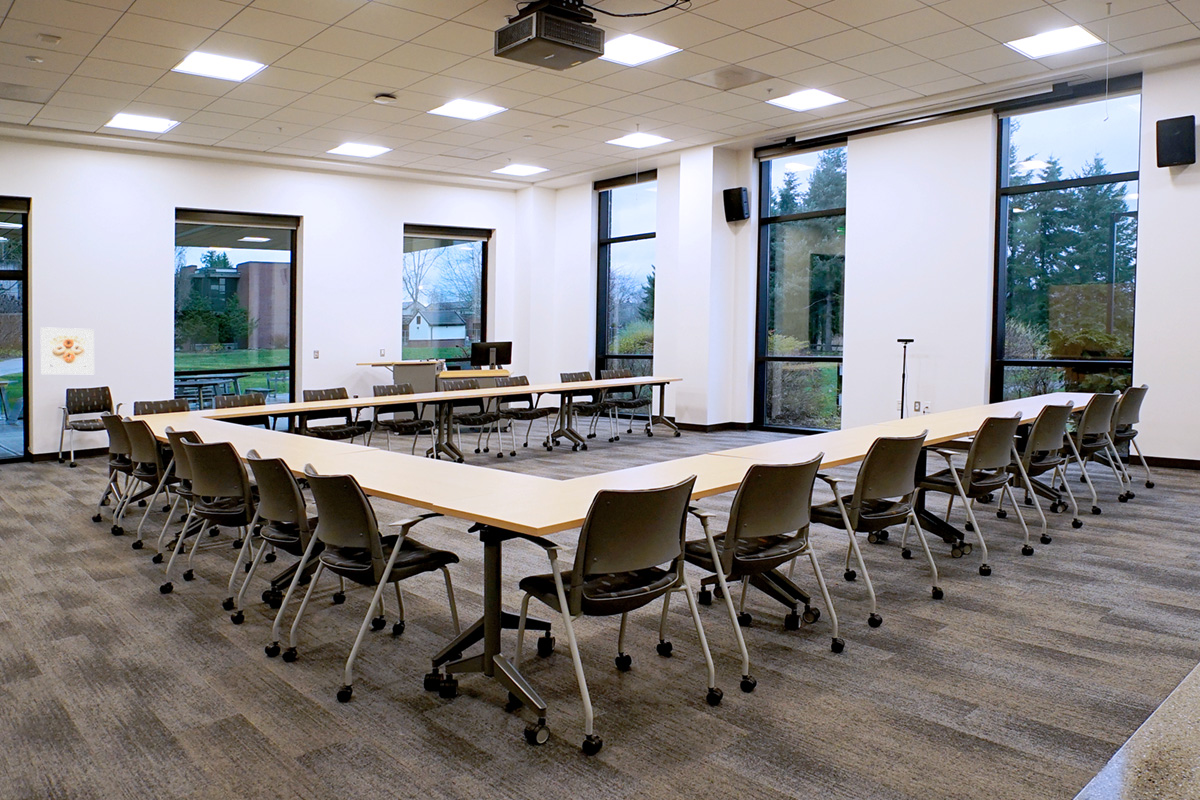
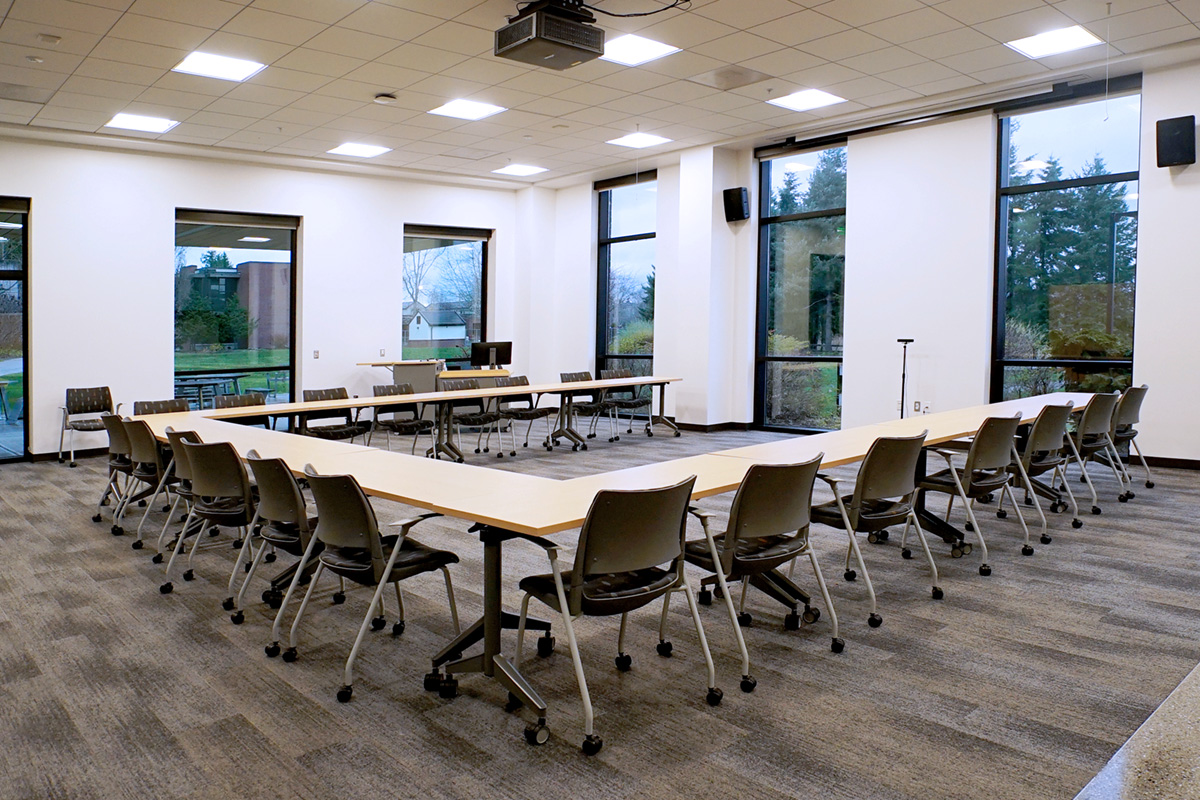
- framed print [39,326,95,375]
